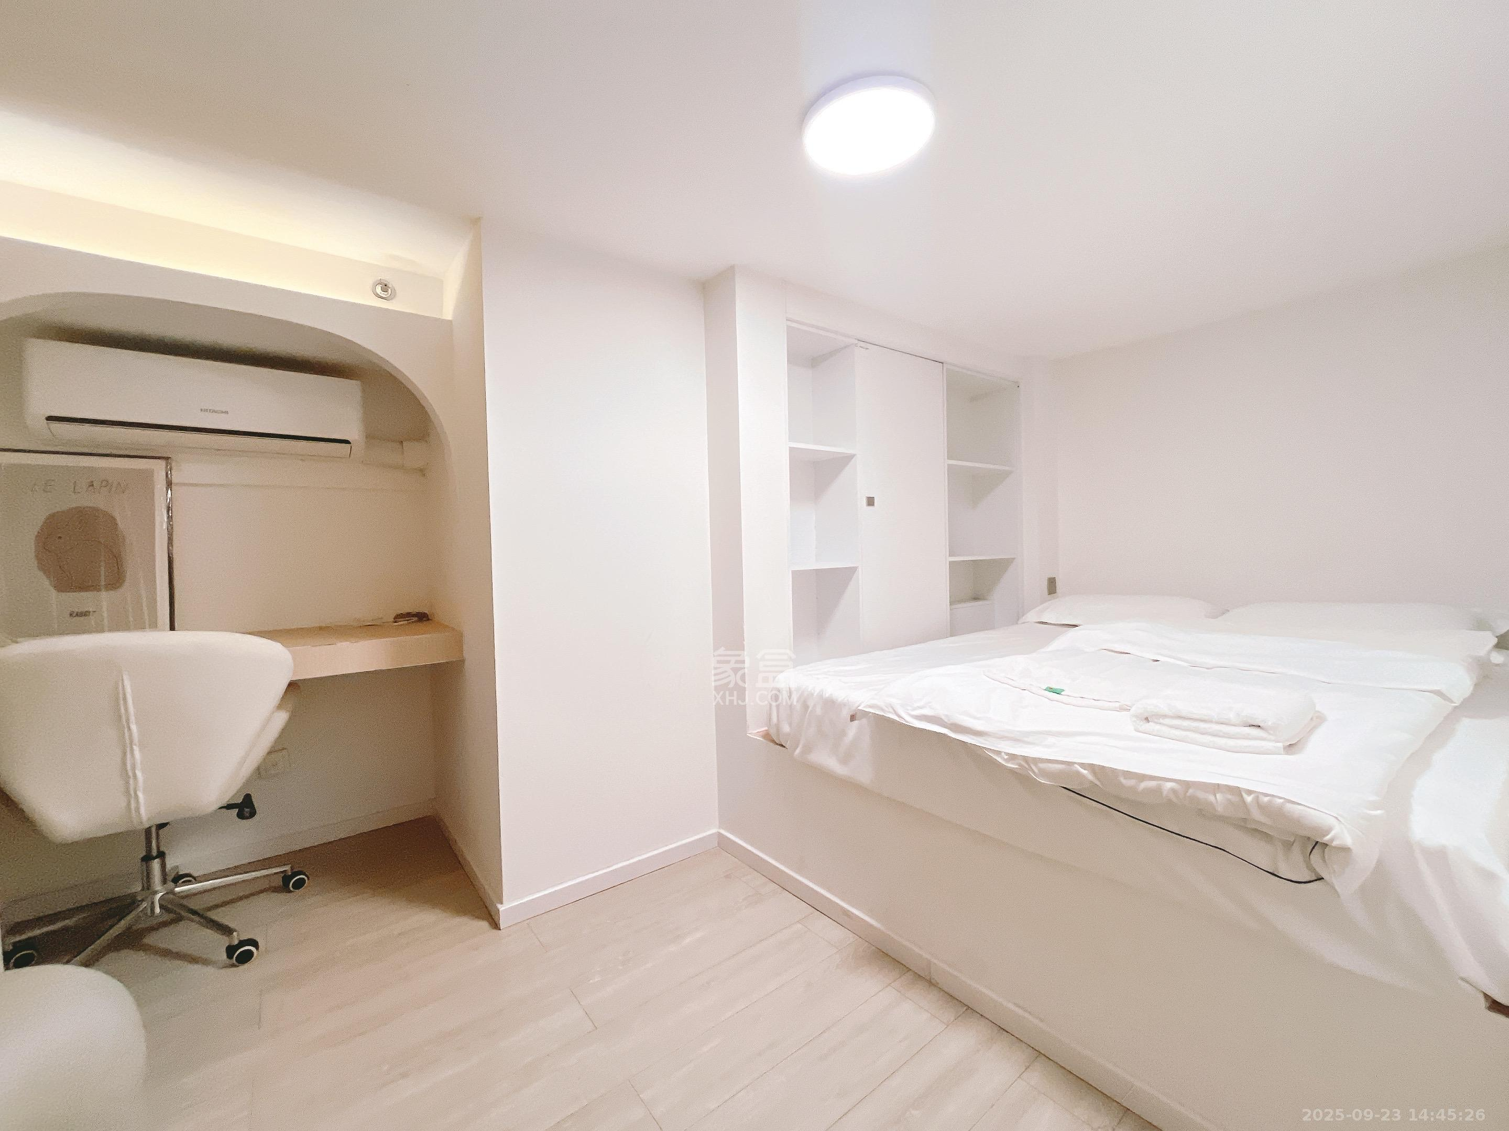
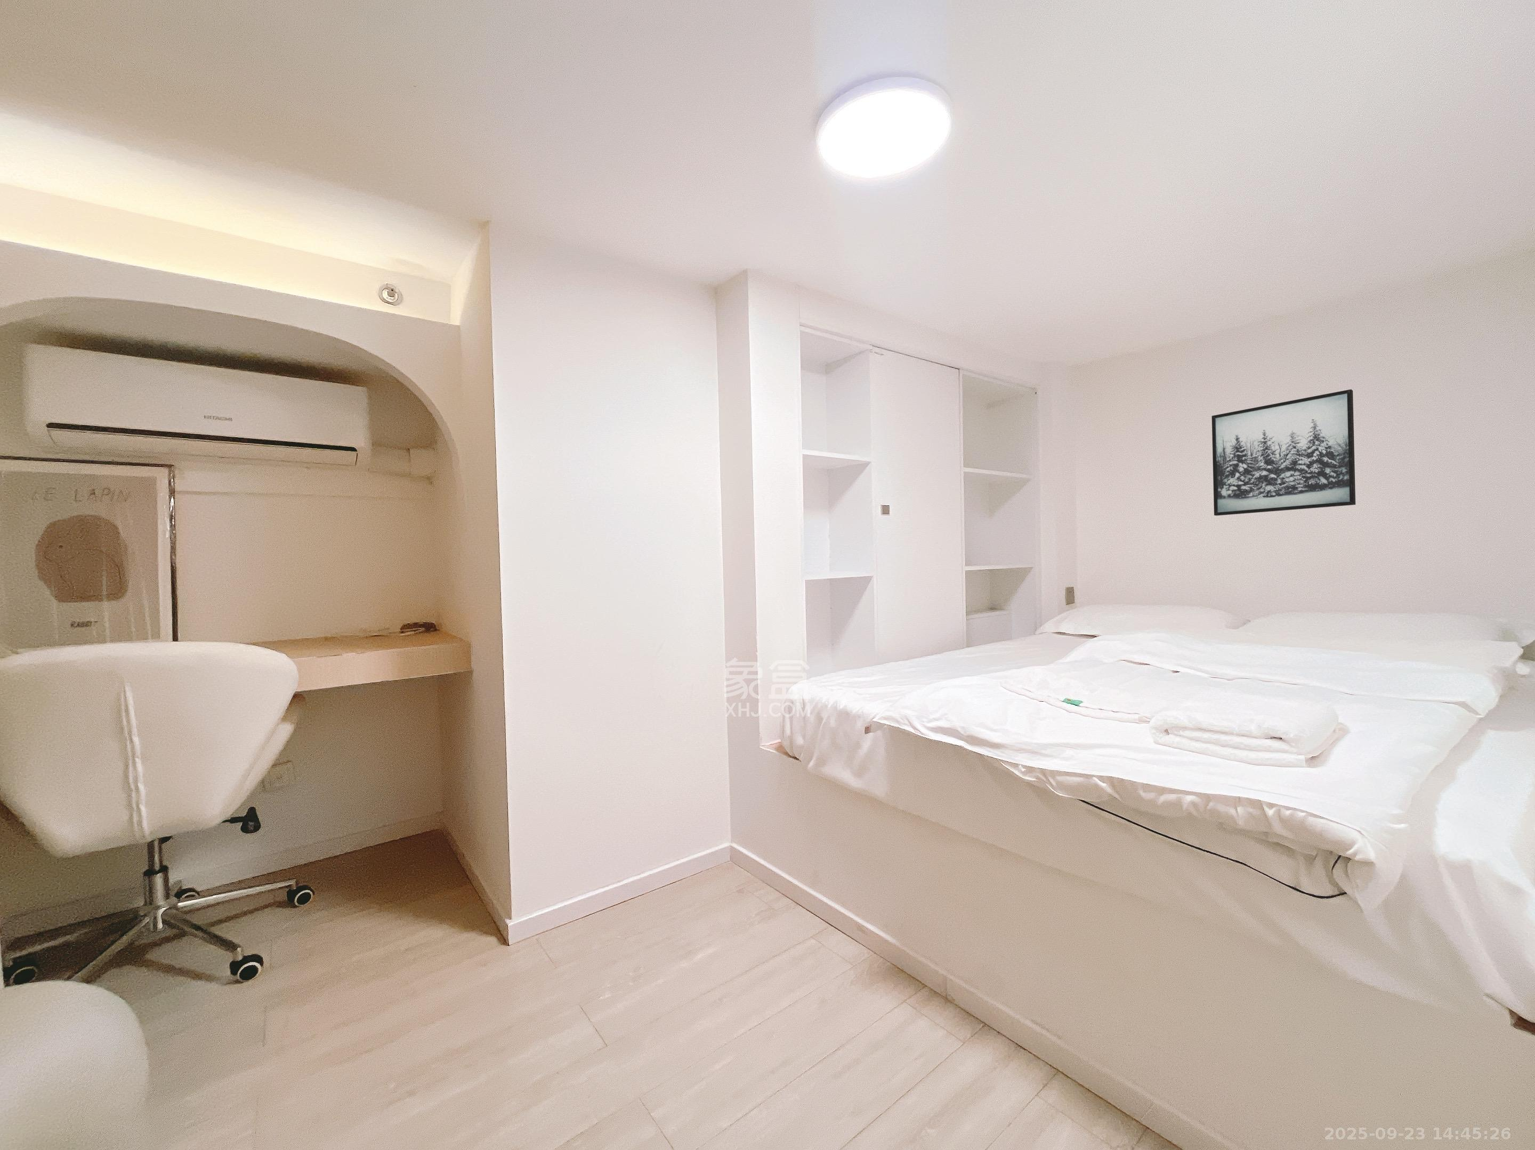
+ wall art [1211,389,1356,517]
